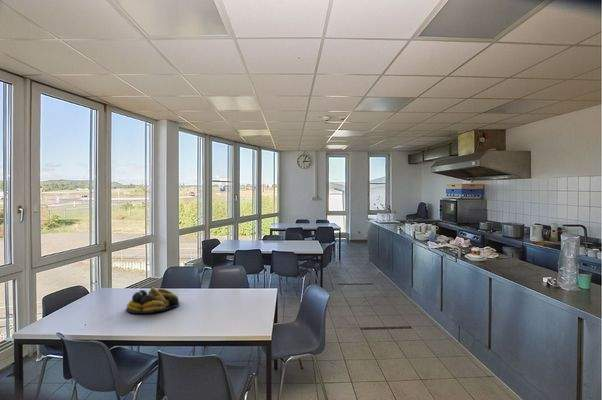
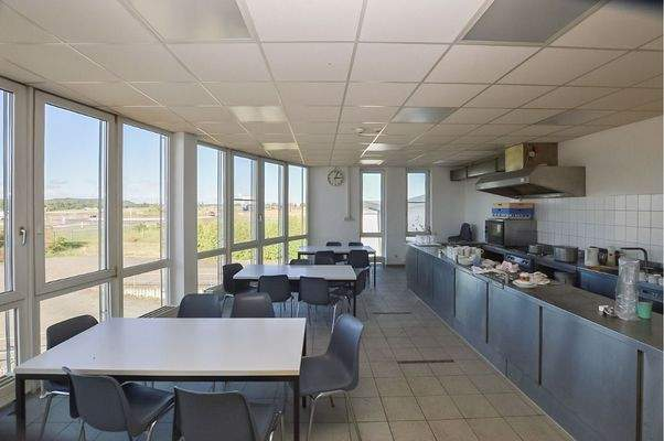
- fruit bowl [125,287,180,314]
